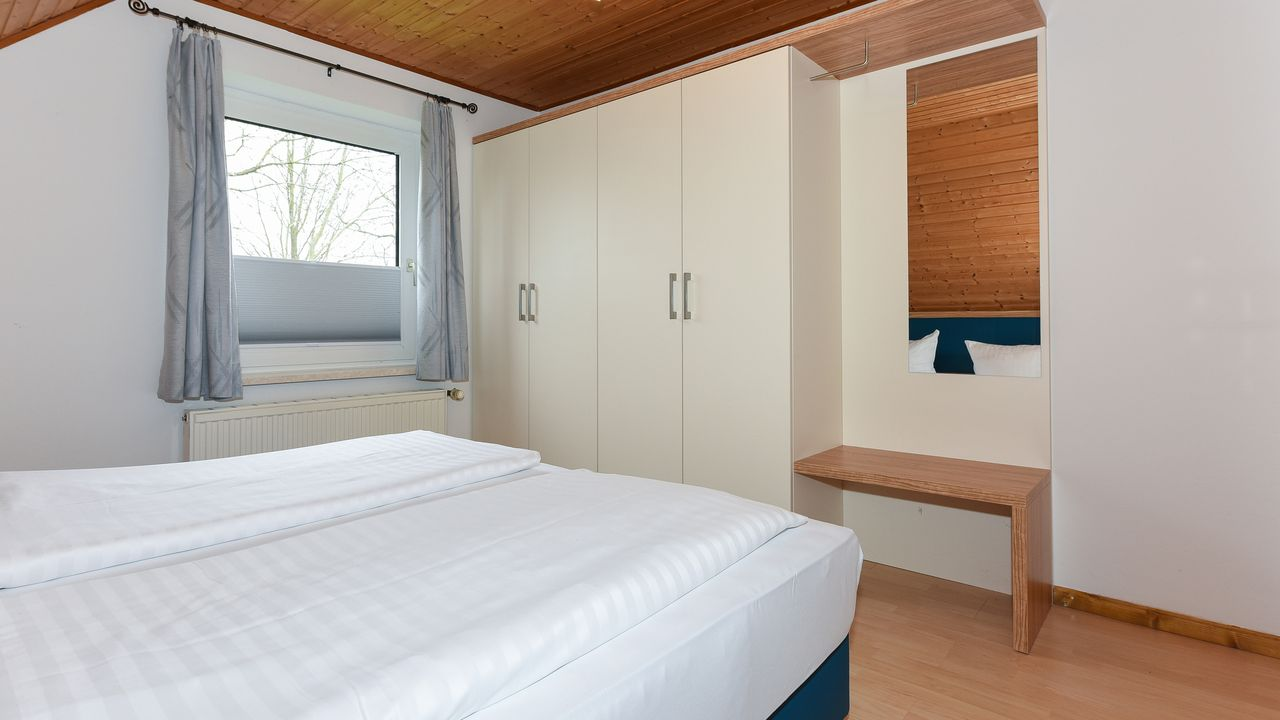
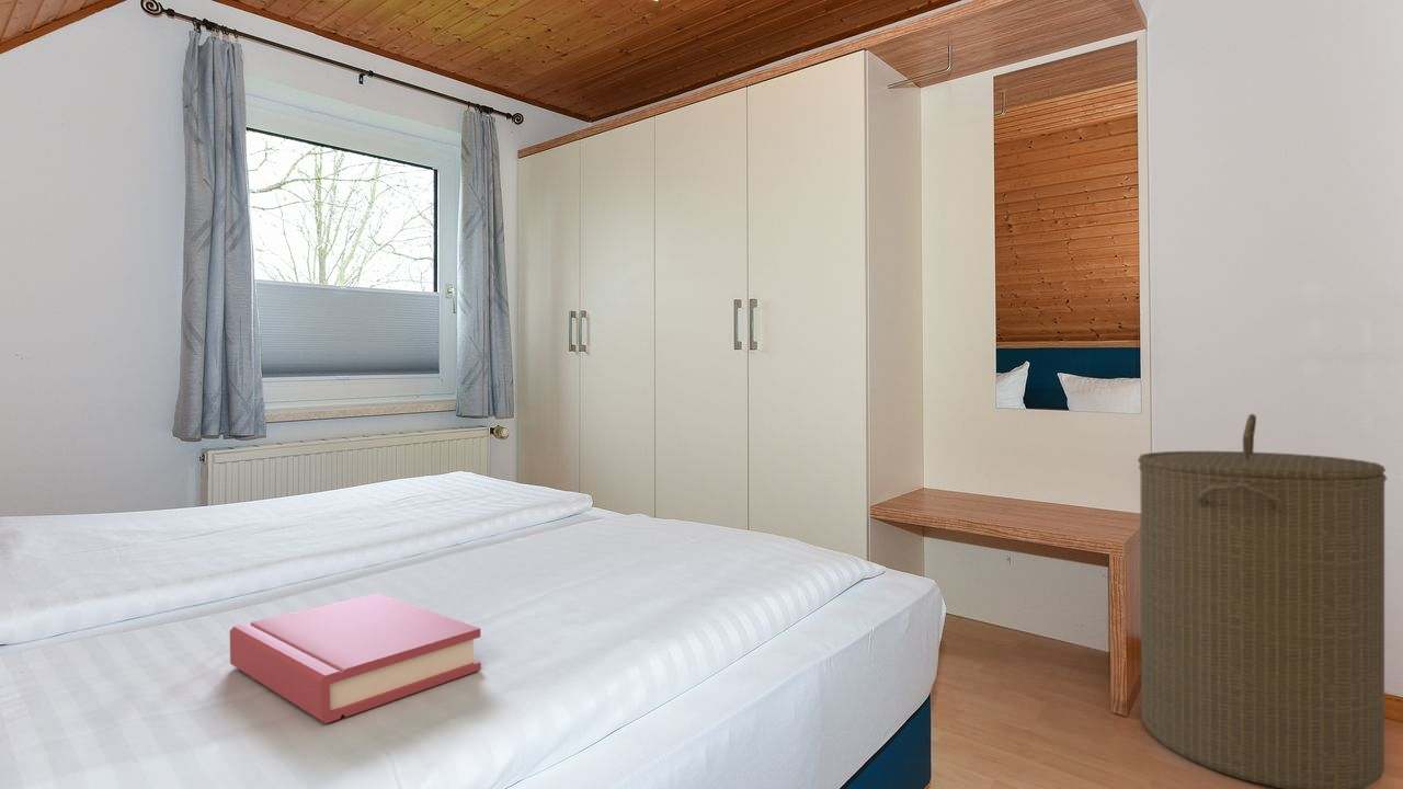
+ laundry hamper [1137,413,1388,789]
+ hardback book [229,592,482,724]
